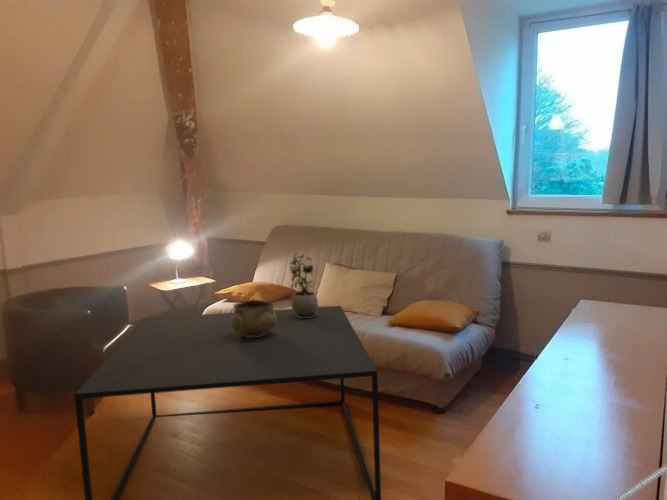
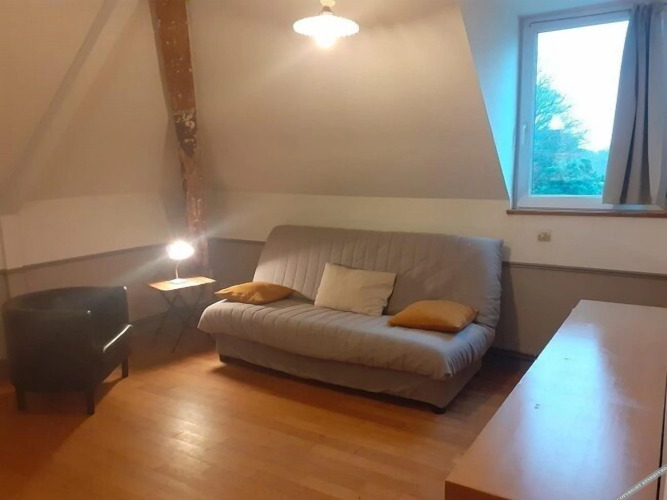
- decorative bowl [231,299,277,337]
- potted plant [288,251,319,318]
- coffee table [73,305,382,500]
